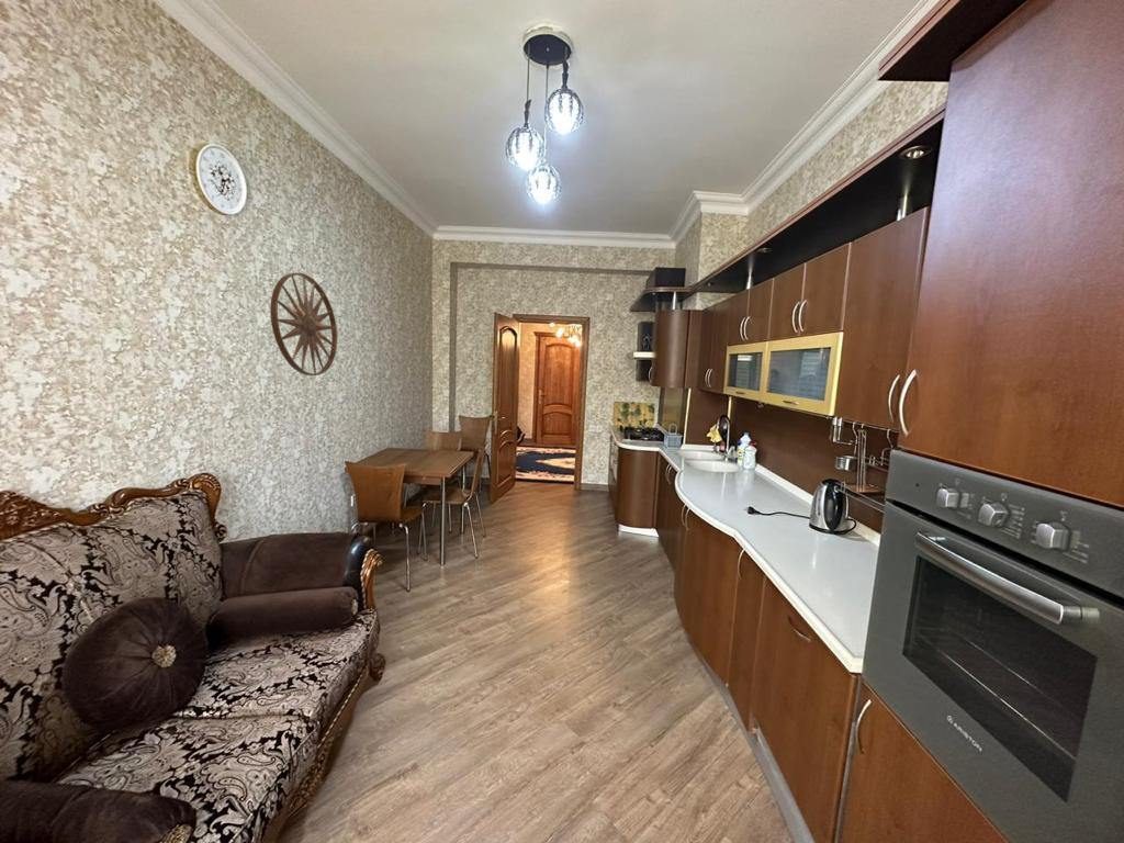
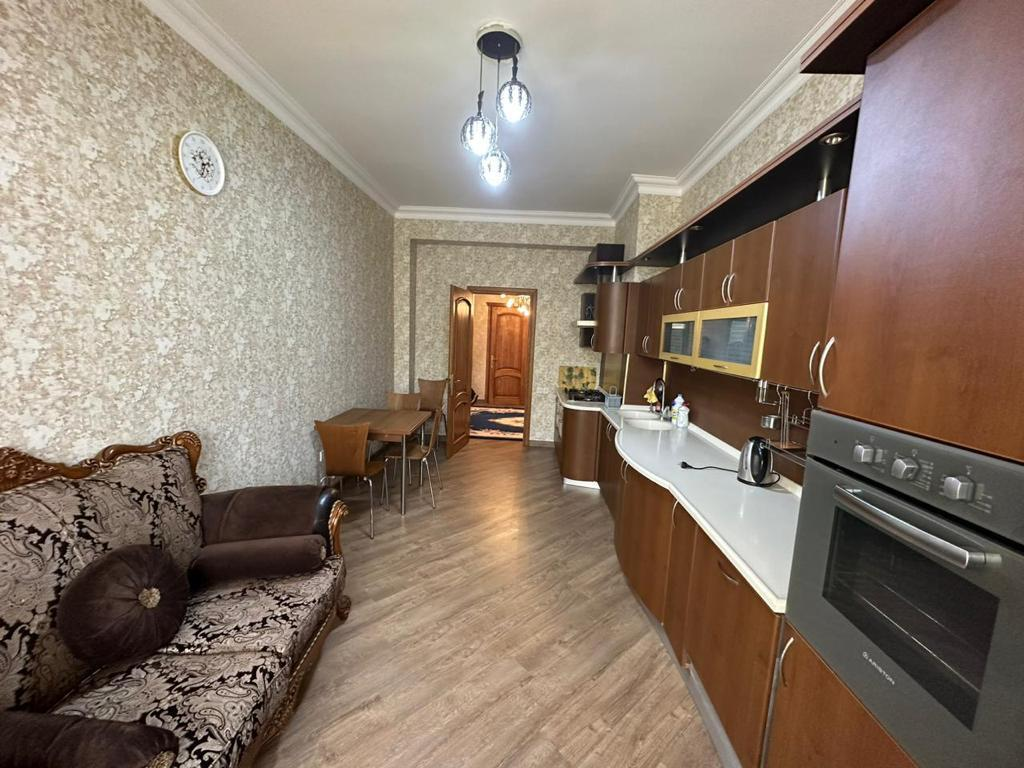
- wall art [269,272,338,376]
